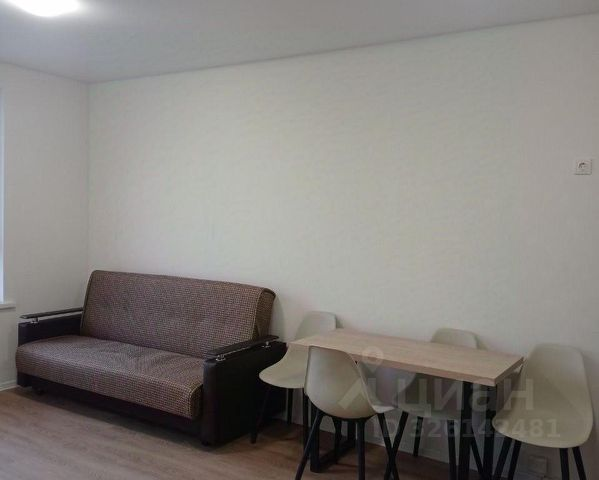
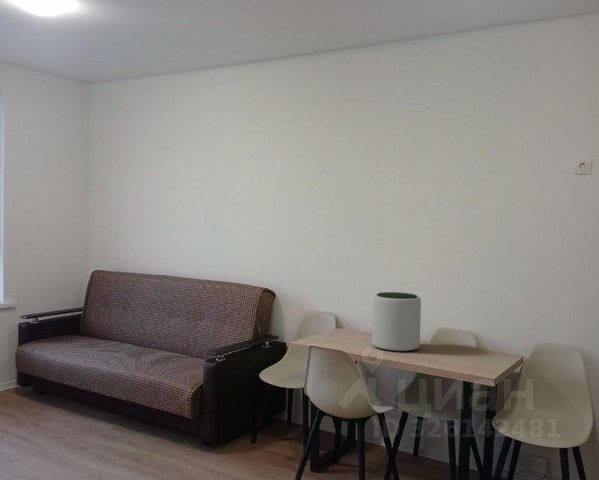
+ plant pot [371,291,422,353]
